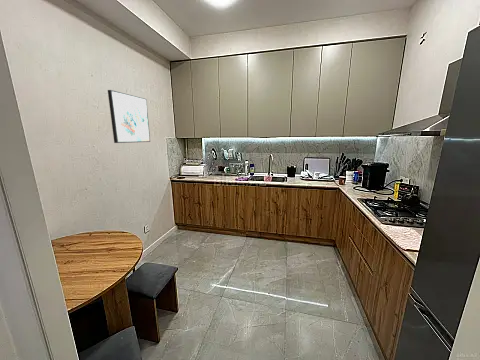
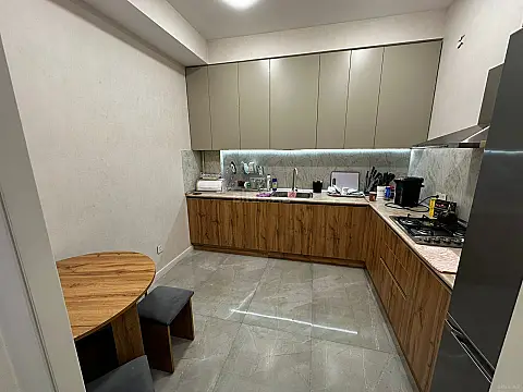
- wall art [107,89,151,144]
